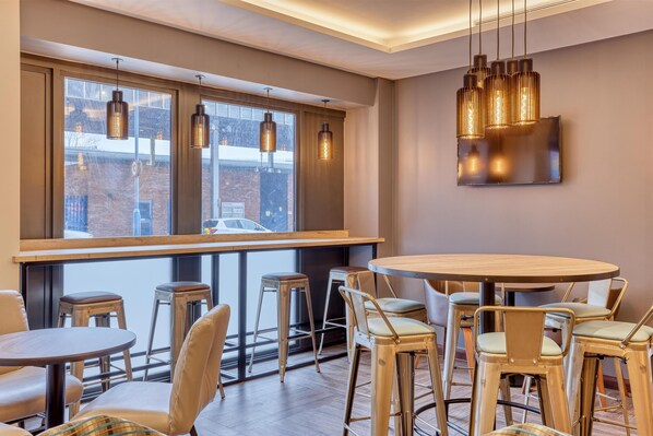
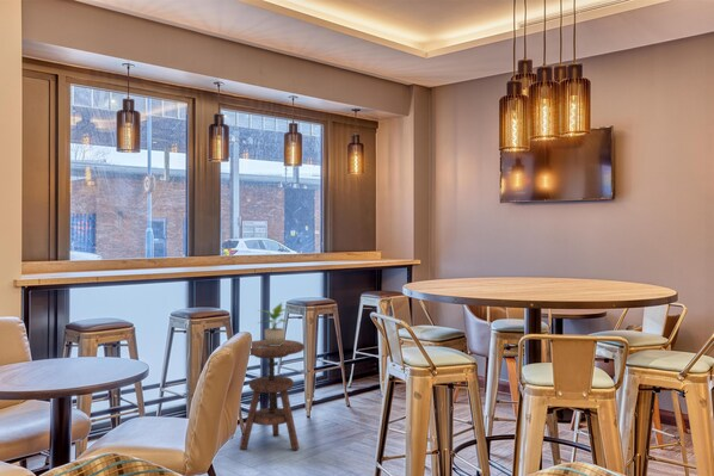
+ side table [239,339,306,451]
+ potted plant [258,302,293,346]
